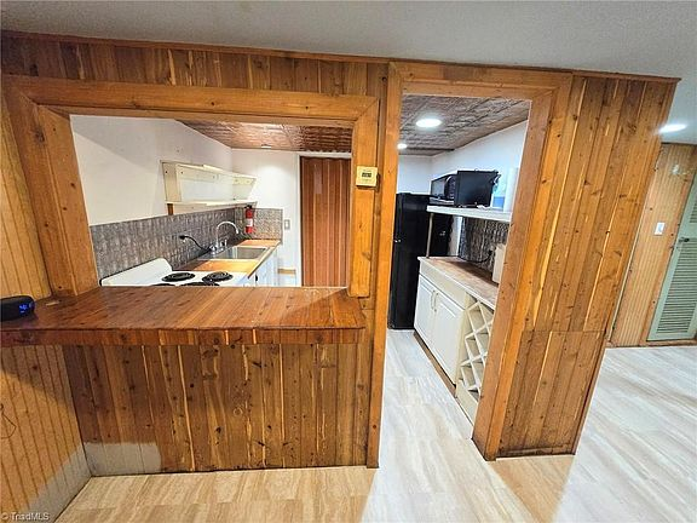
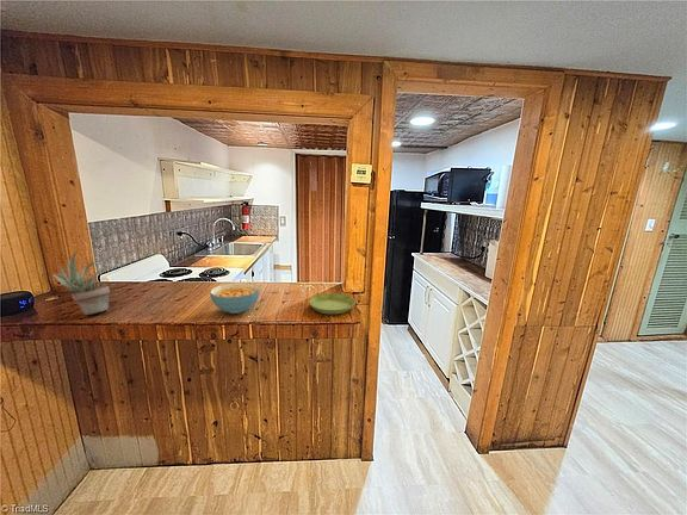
+ succulent plant [51,252,111,316]
+ cereal bowl [209,281,261,315]
+ saucer [308,292,357,316]
